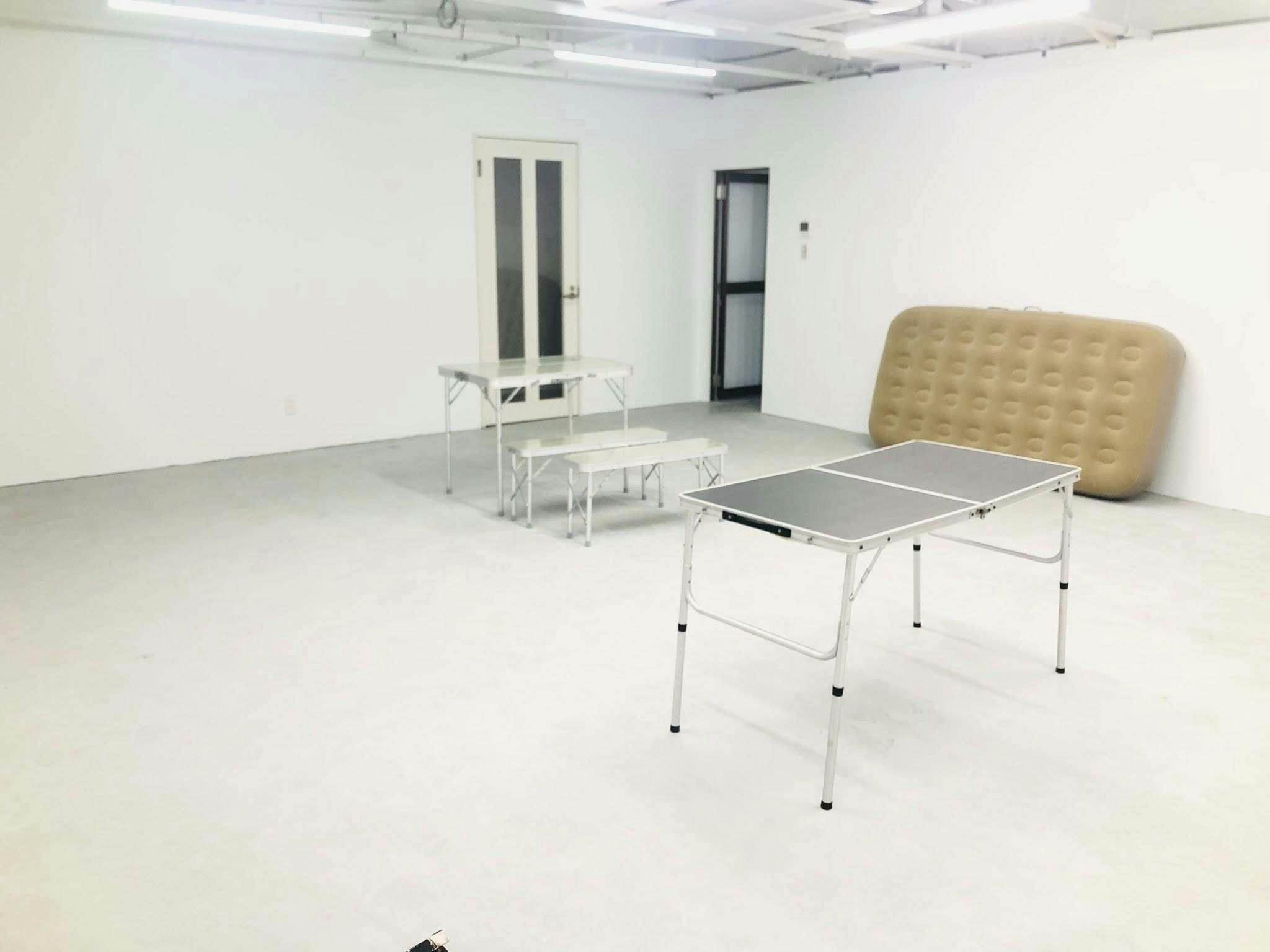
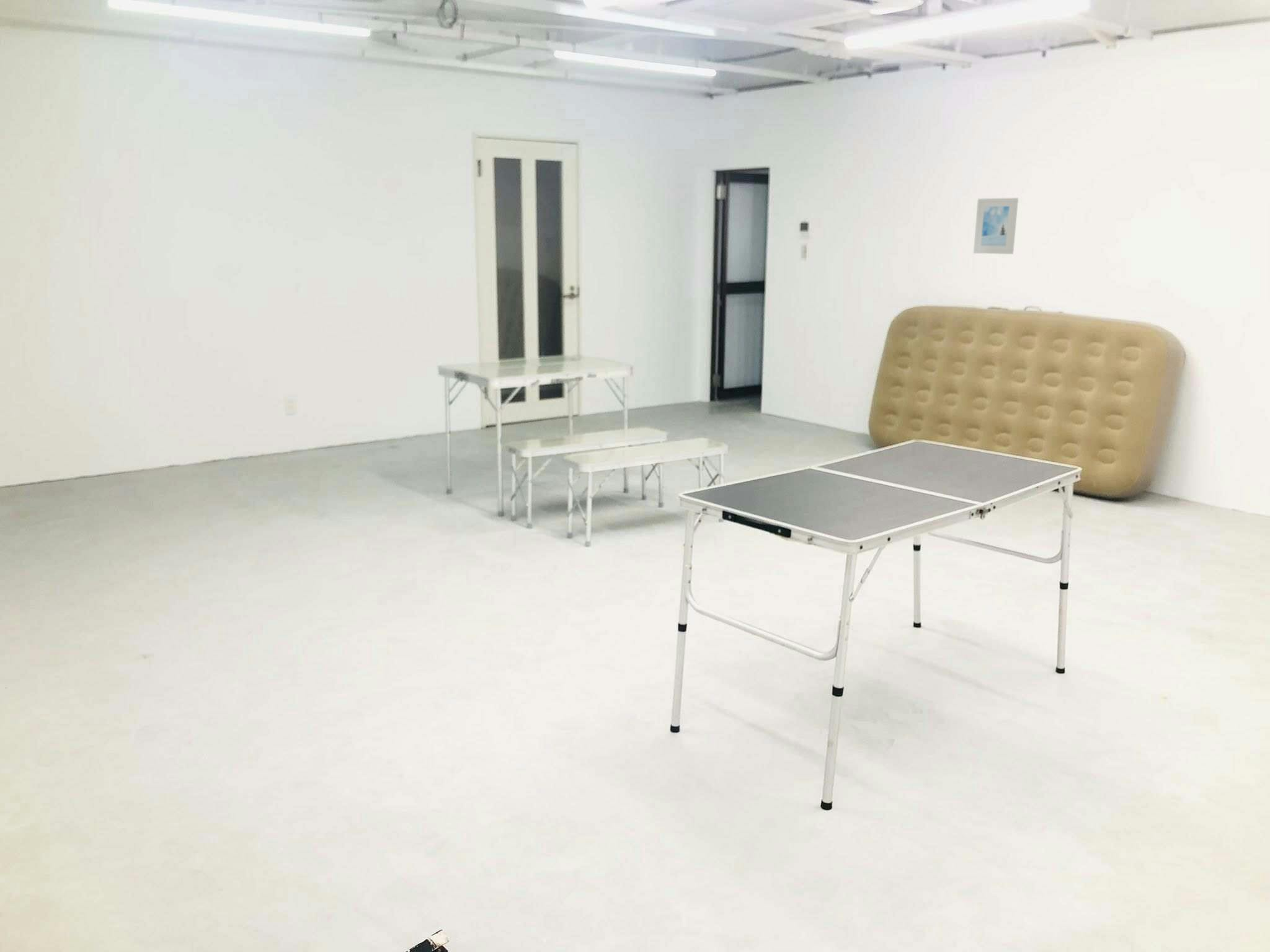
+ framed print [973,197,1019,255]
